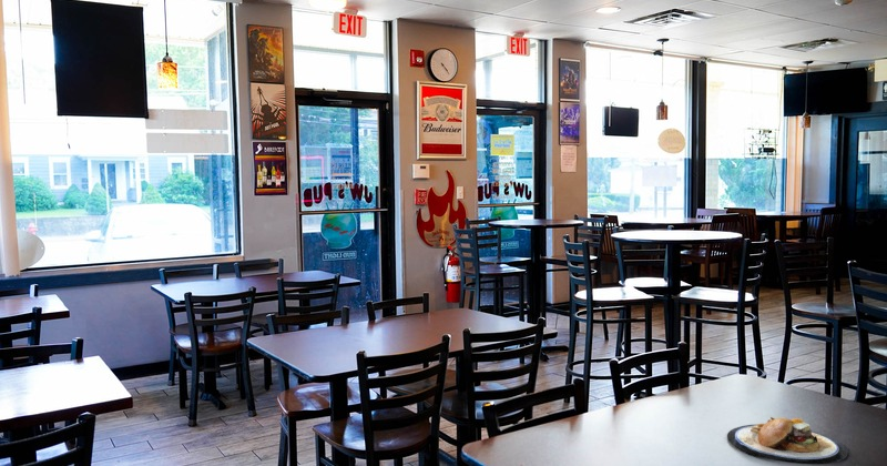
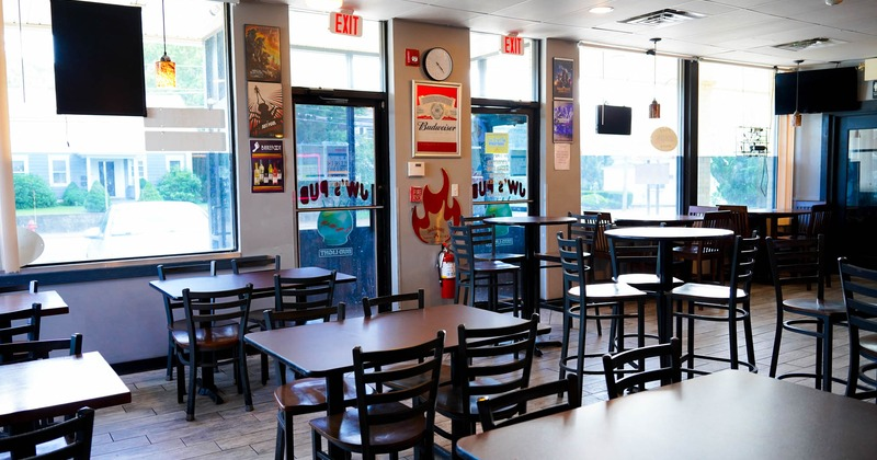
- plate [726,416,849,466]
